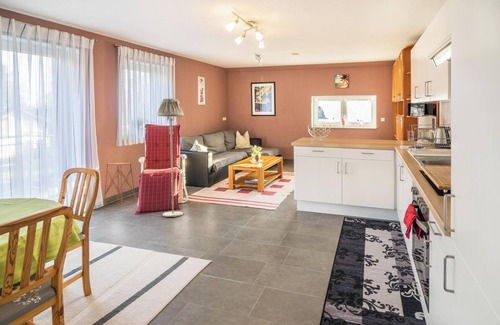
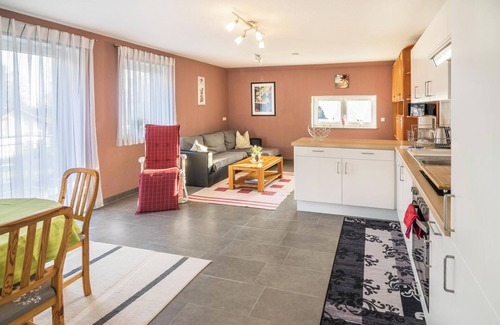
- floor lamp [156,98,185,218]
- side table [103,162,137,207]
